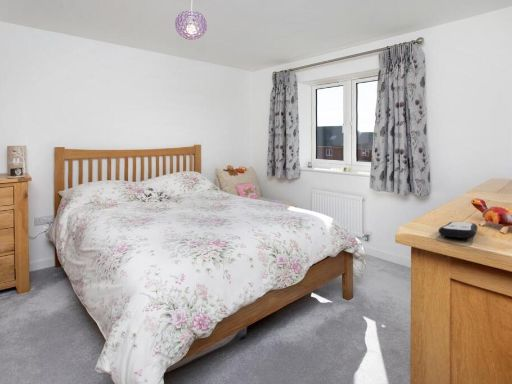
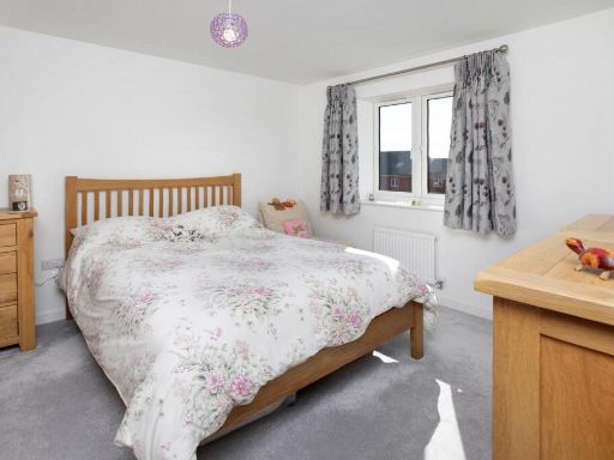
- remote control [438,221,479,239]
